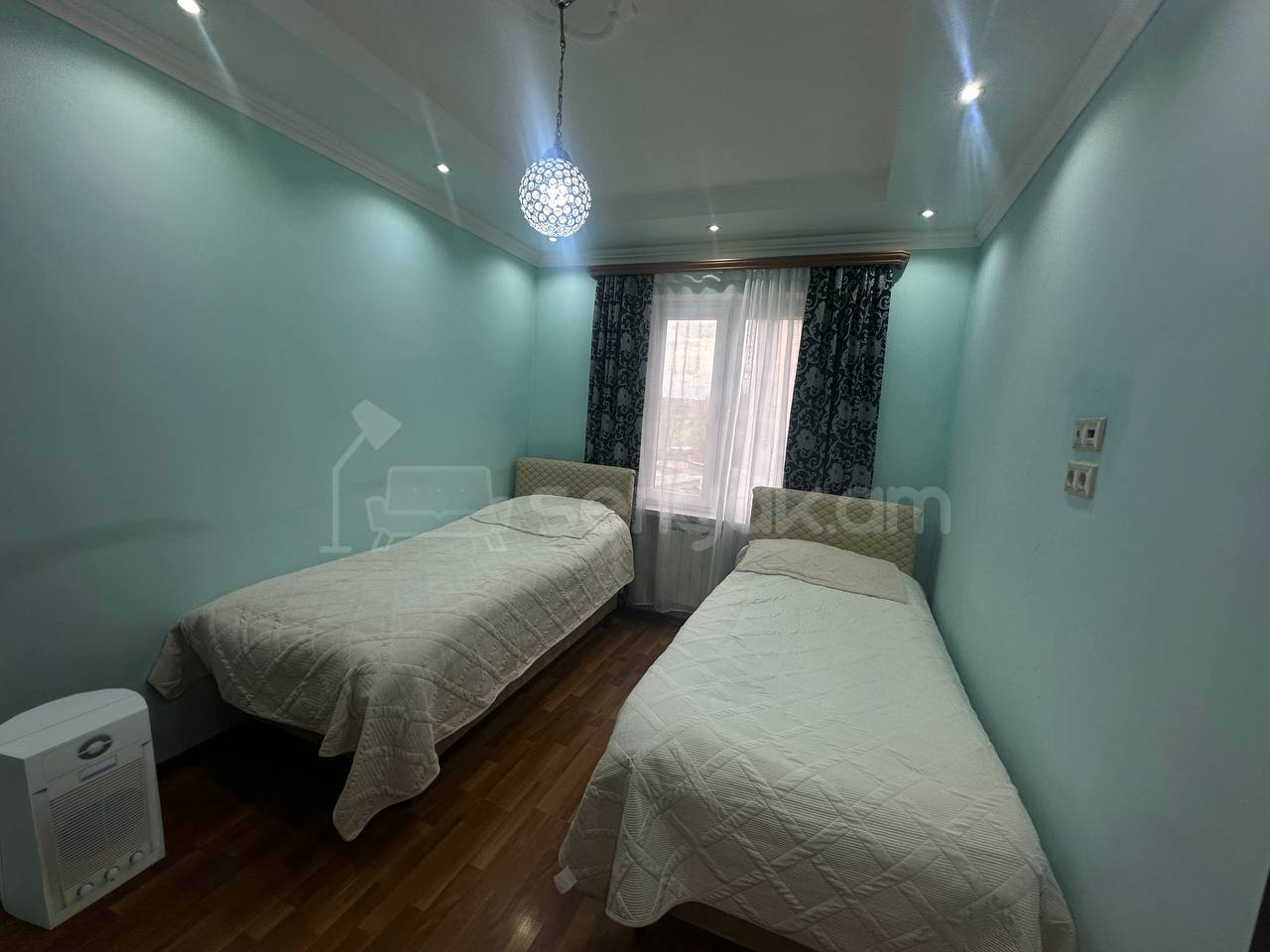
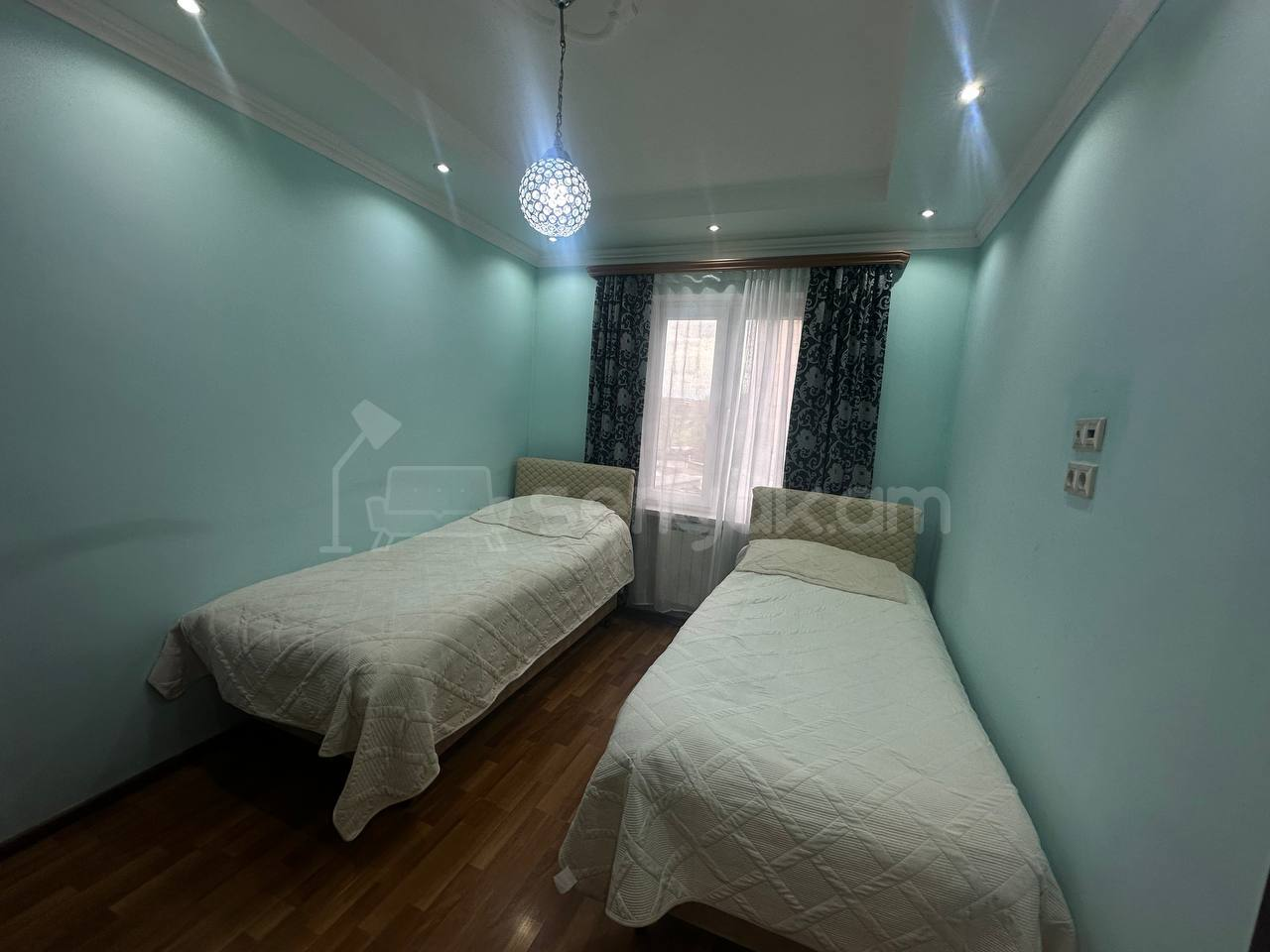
- fan [0,687,167,931]
